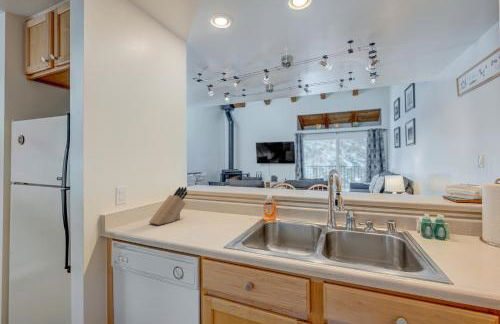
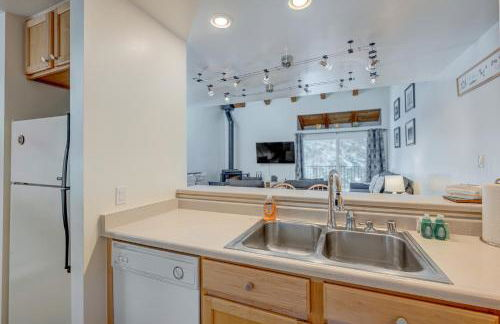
- knife block [148,186,188,226]
